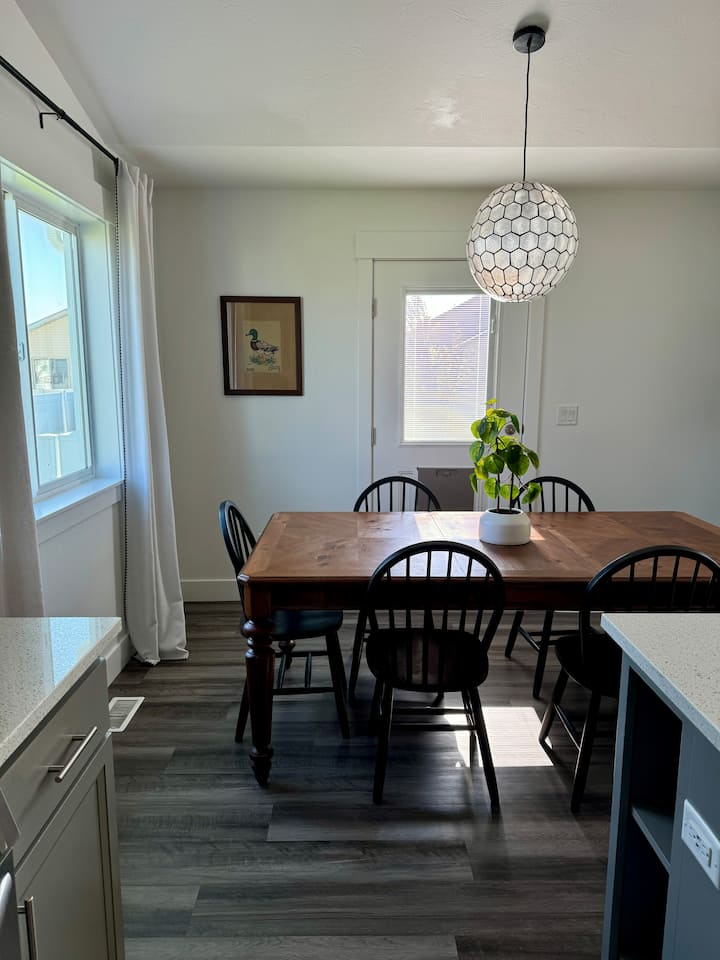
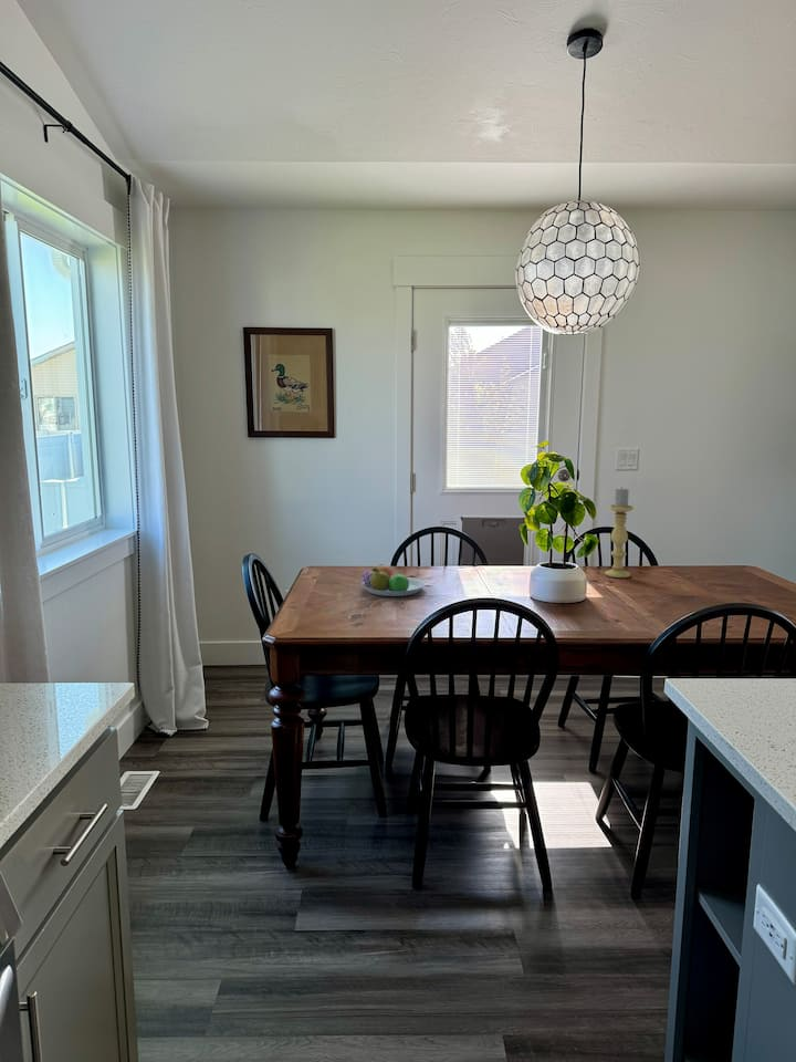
+ fruit bowl [360,563,427,597]
+ candle holder [604,486,635,579]
